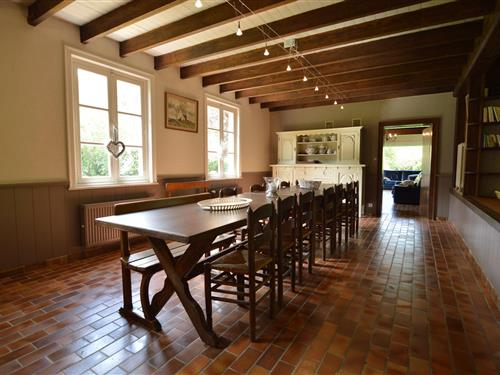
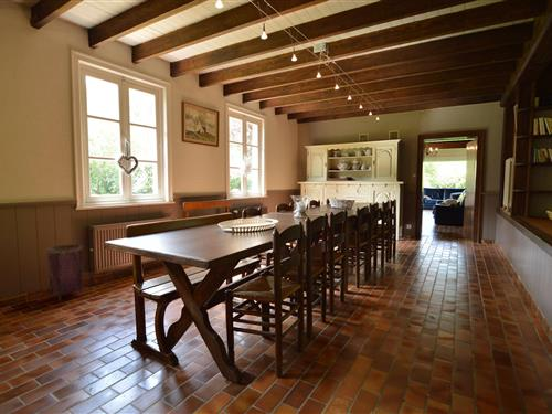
+ woven basket [45,244,84,302]
